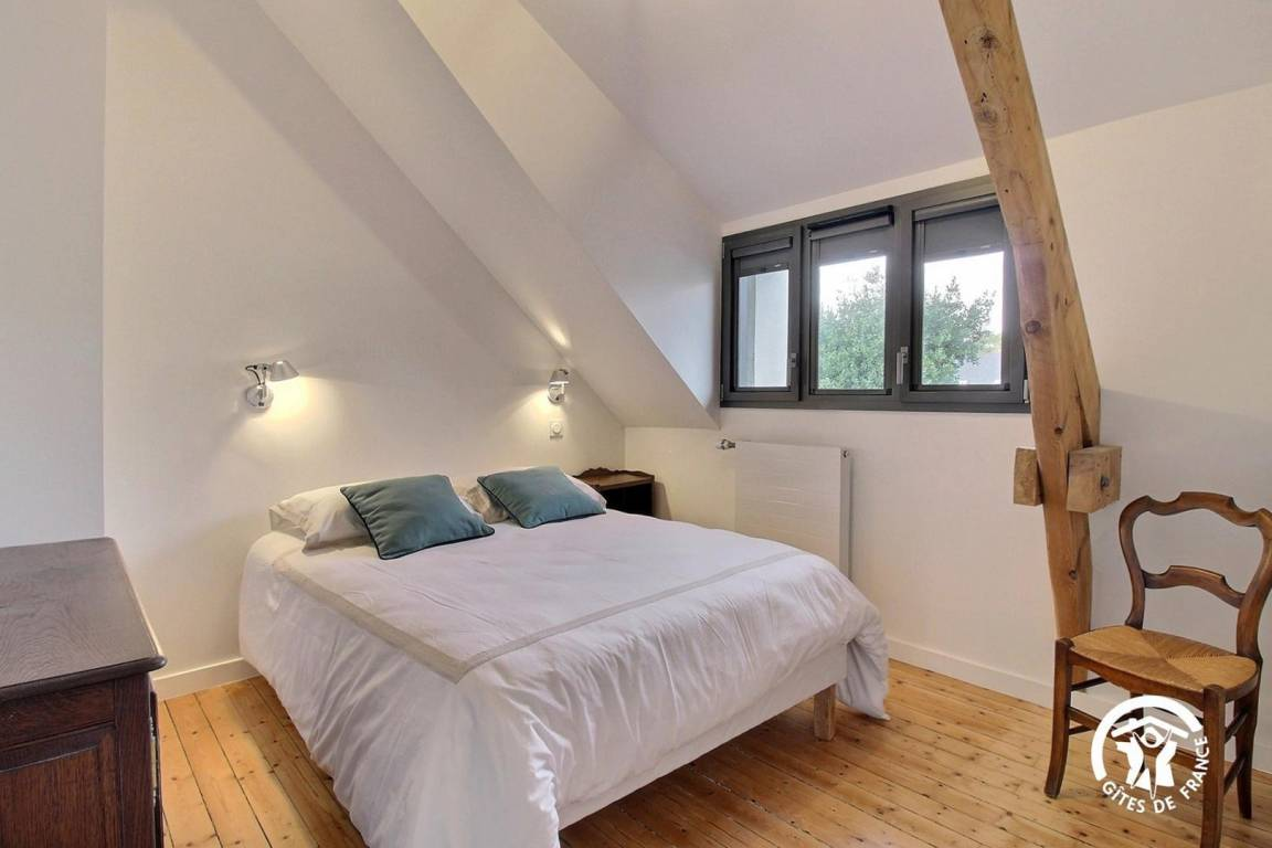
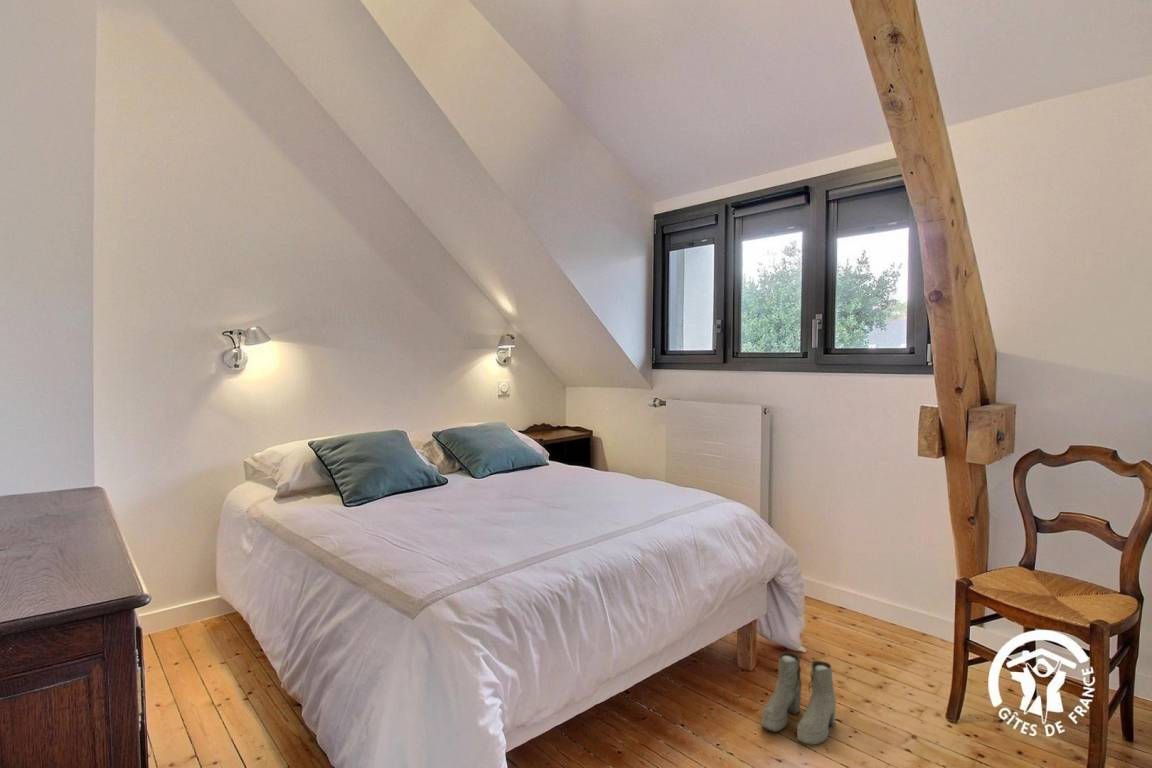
+ boots [760,651,837,746]
